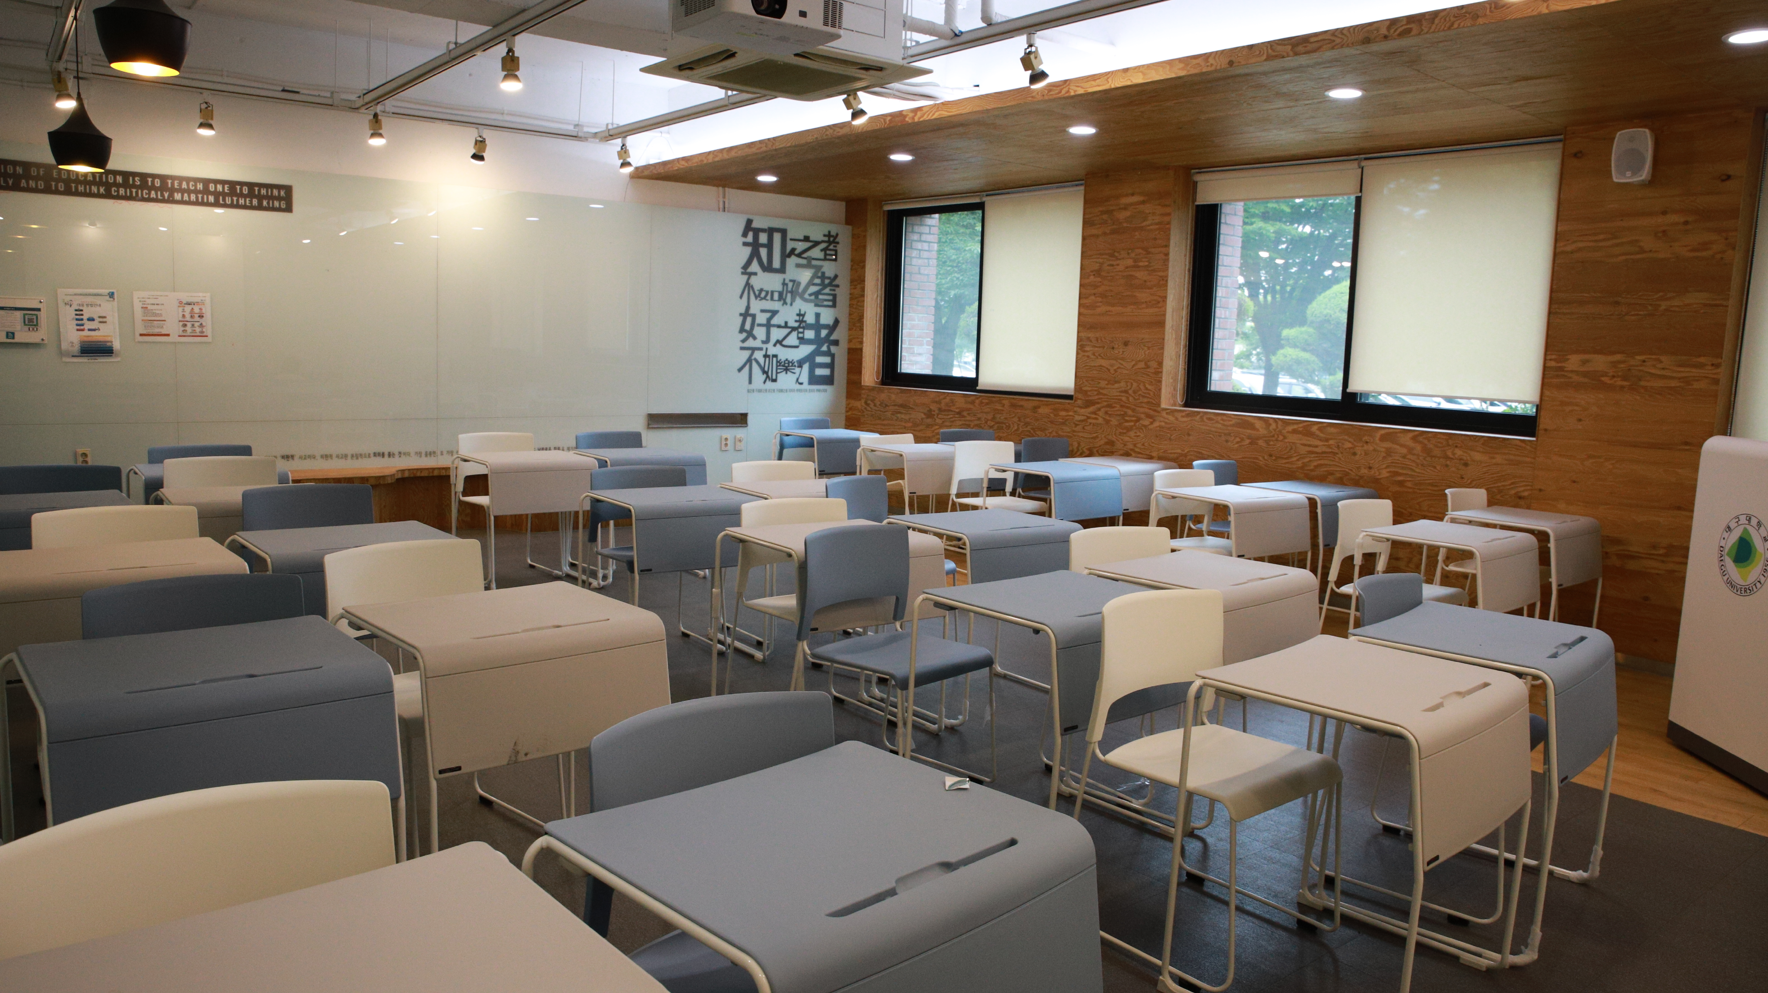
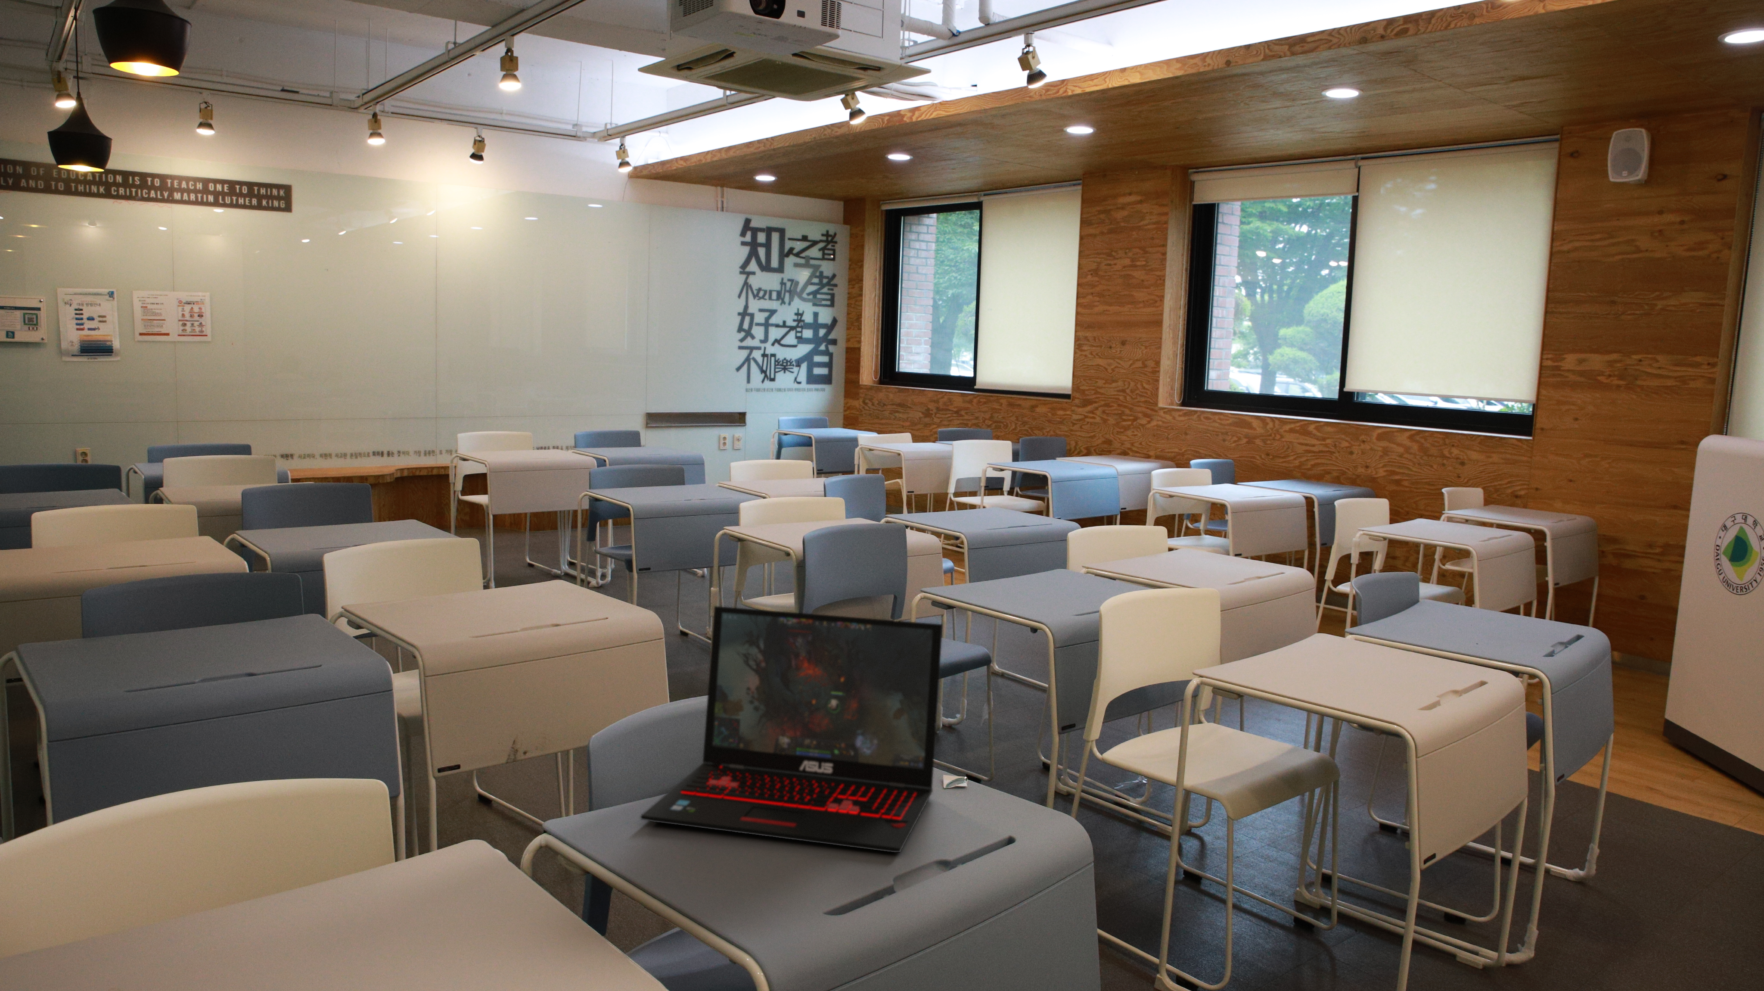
+ laptop [640,606,943,853]
